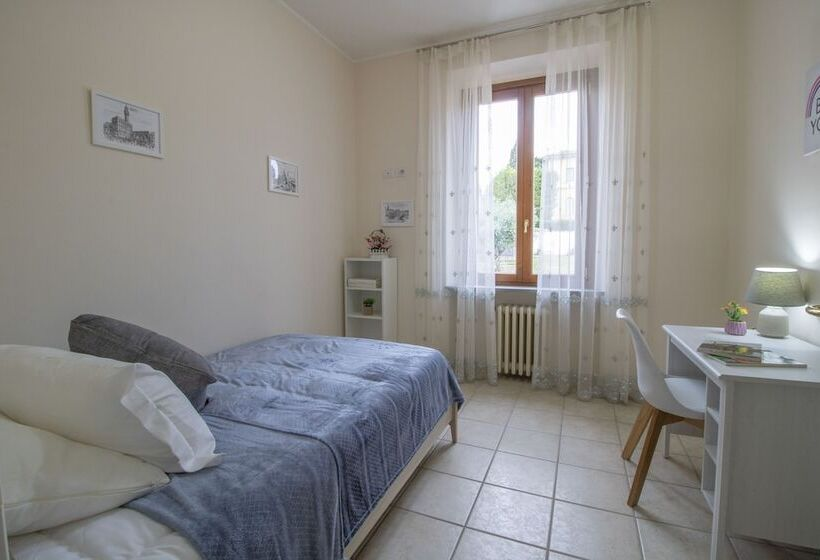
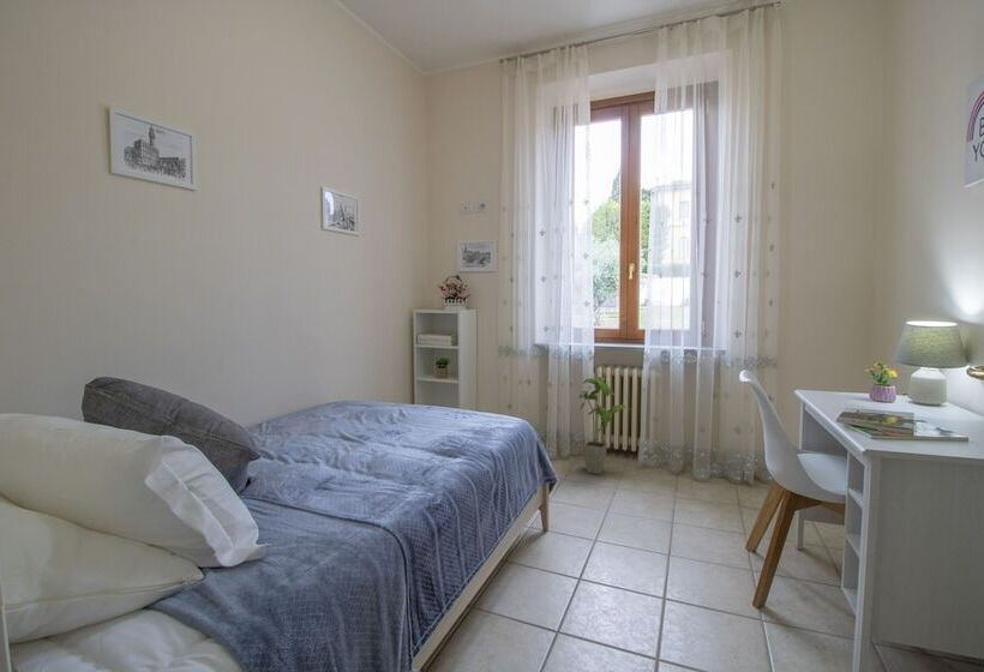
+ house plant [578,376,631,475]
